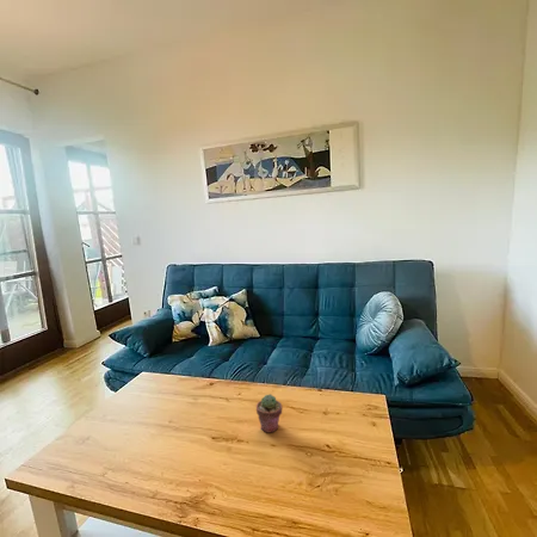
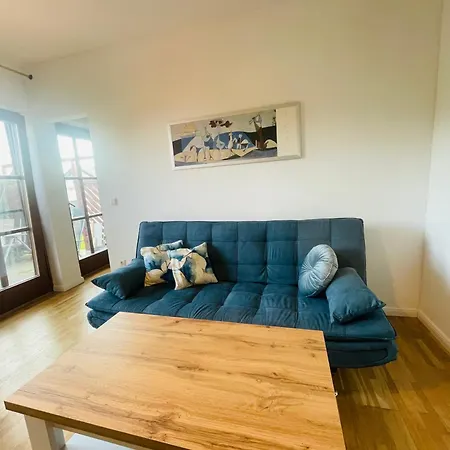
- potted succulent [255,393,284,434]
